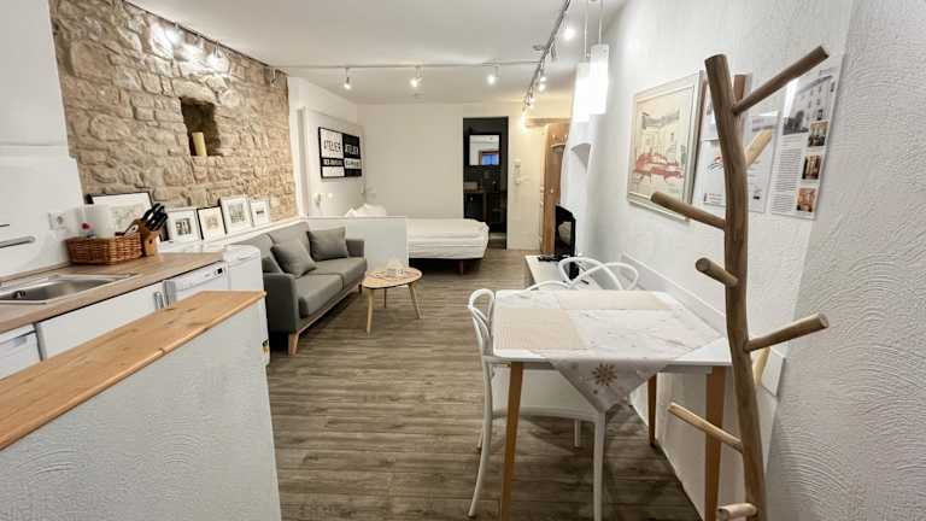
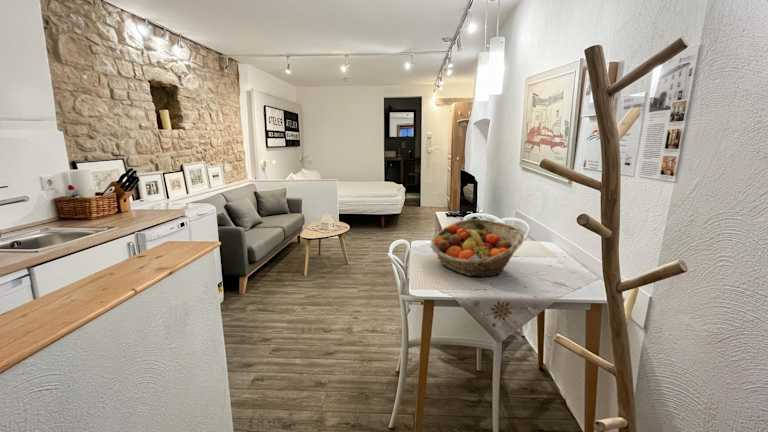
+ fruit basket [430,218,525,278]
